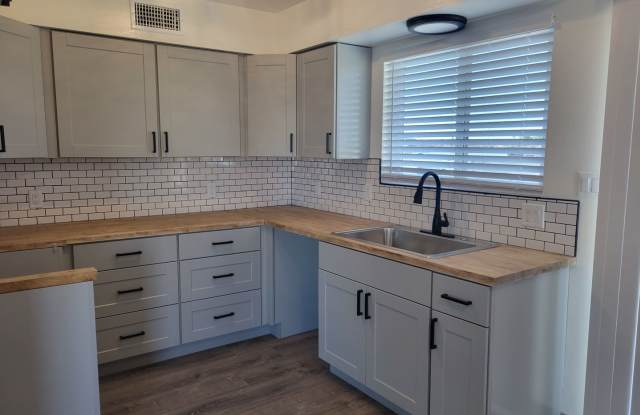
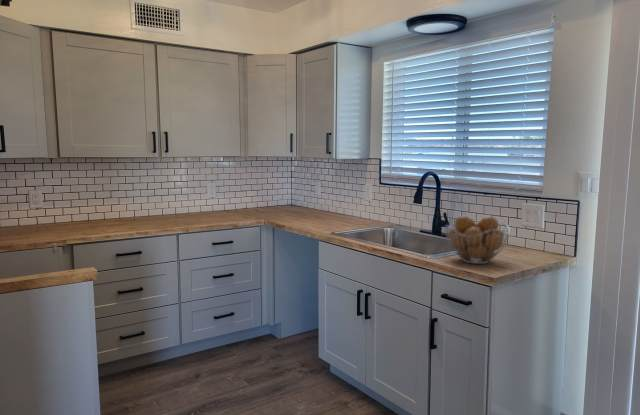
+ fruit basket [444,214,511,265]
